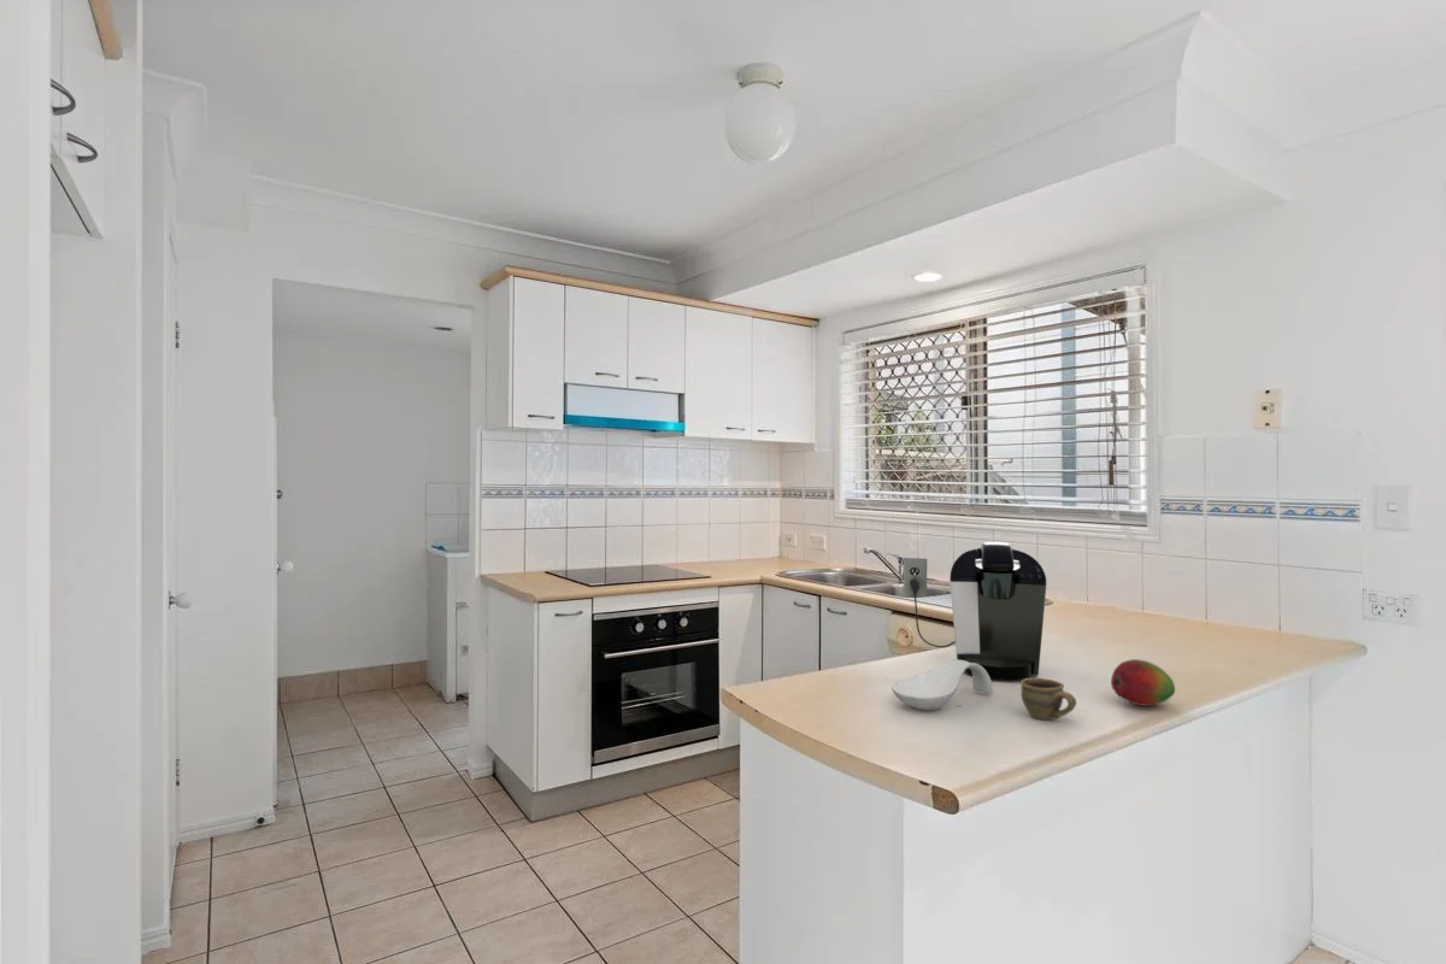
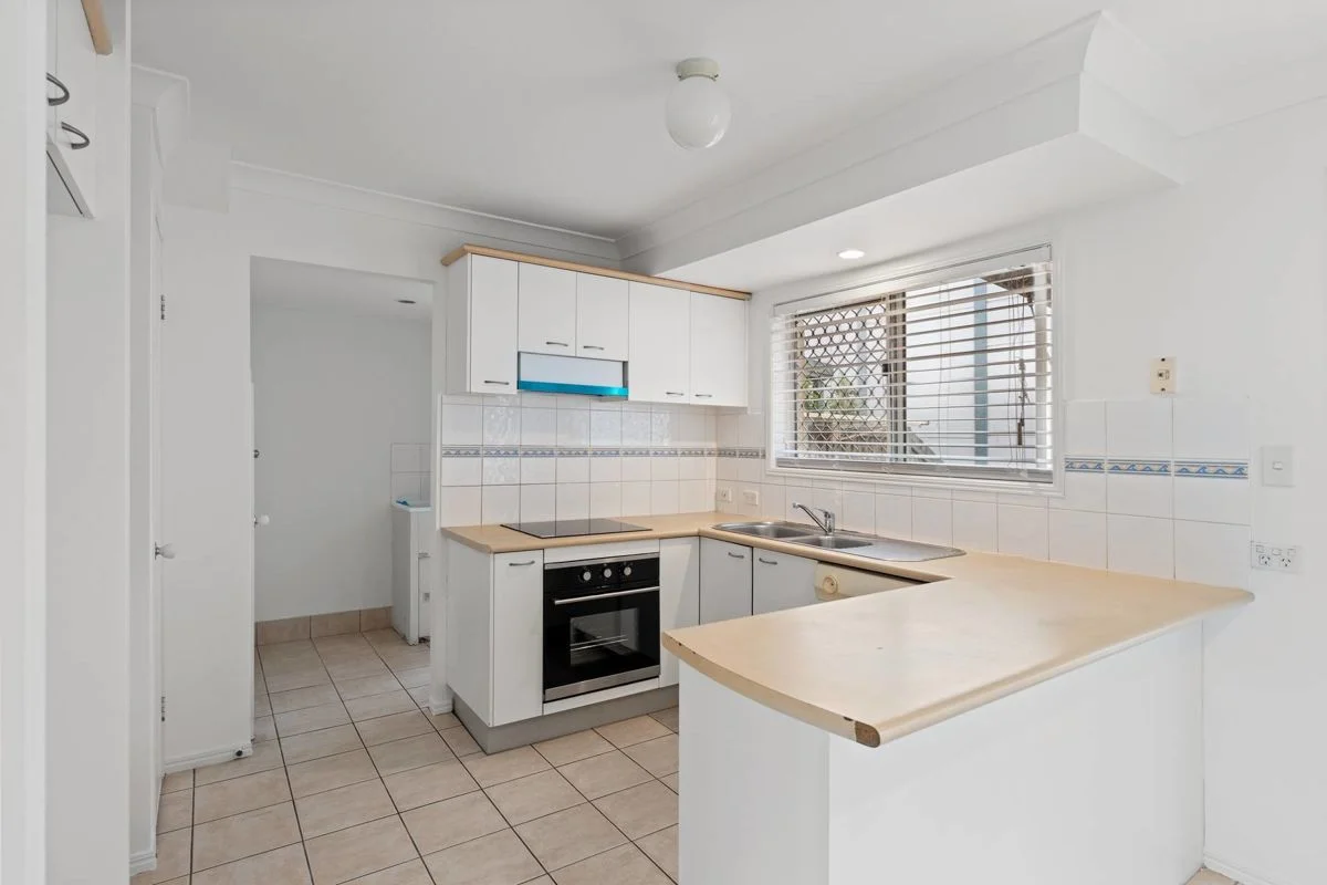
- coffee maker [903,541,1047,682]
- fruit [1110,658,1176,707]
- cup [1019,677,1077,721]
- spoon rest [890,659,994,711]
